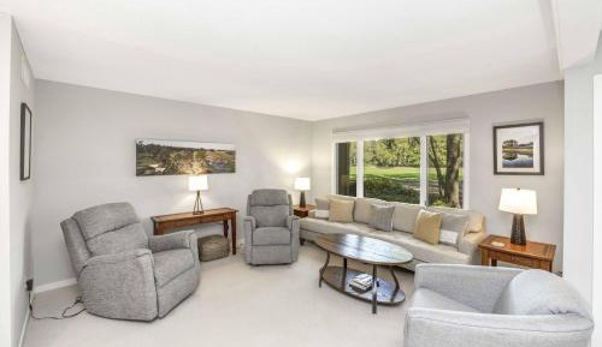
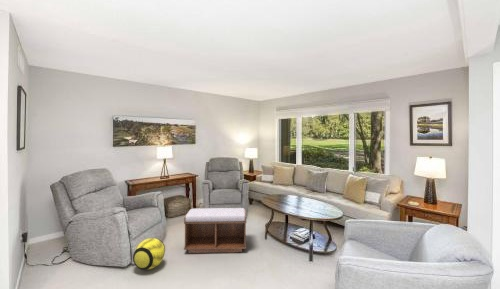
+ ball [132,237,166,271]
+ bench [183,207,247,254]
